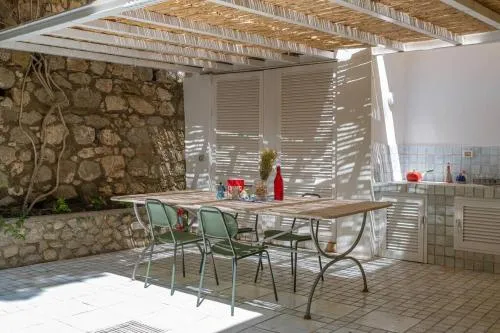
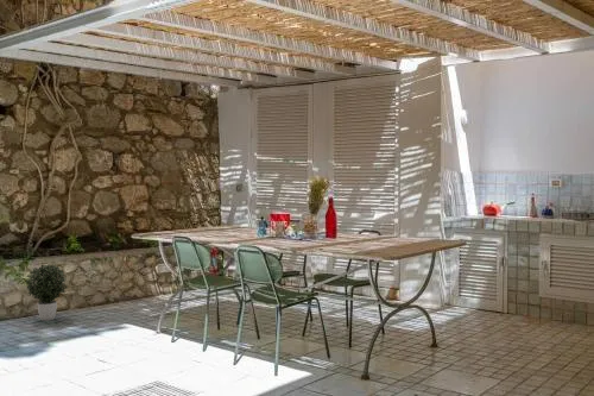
+ potted plant [25,263,69,322]
